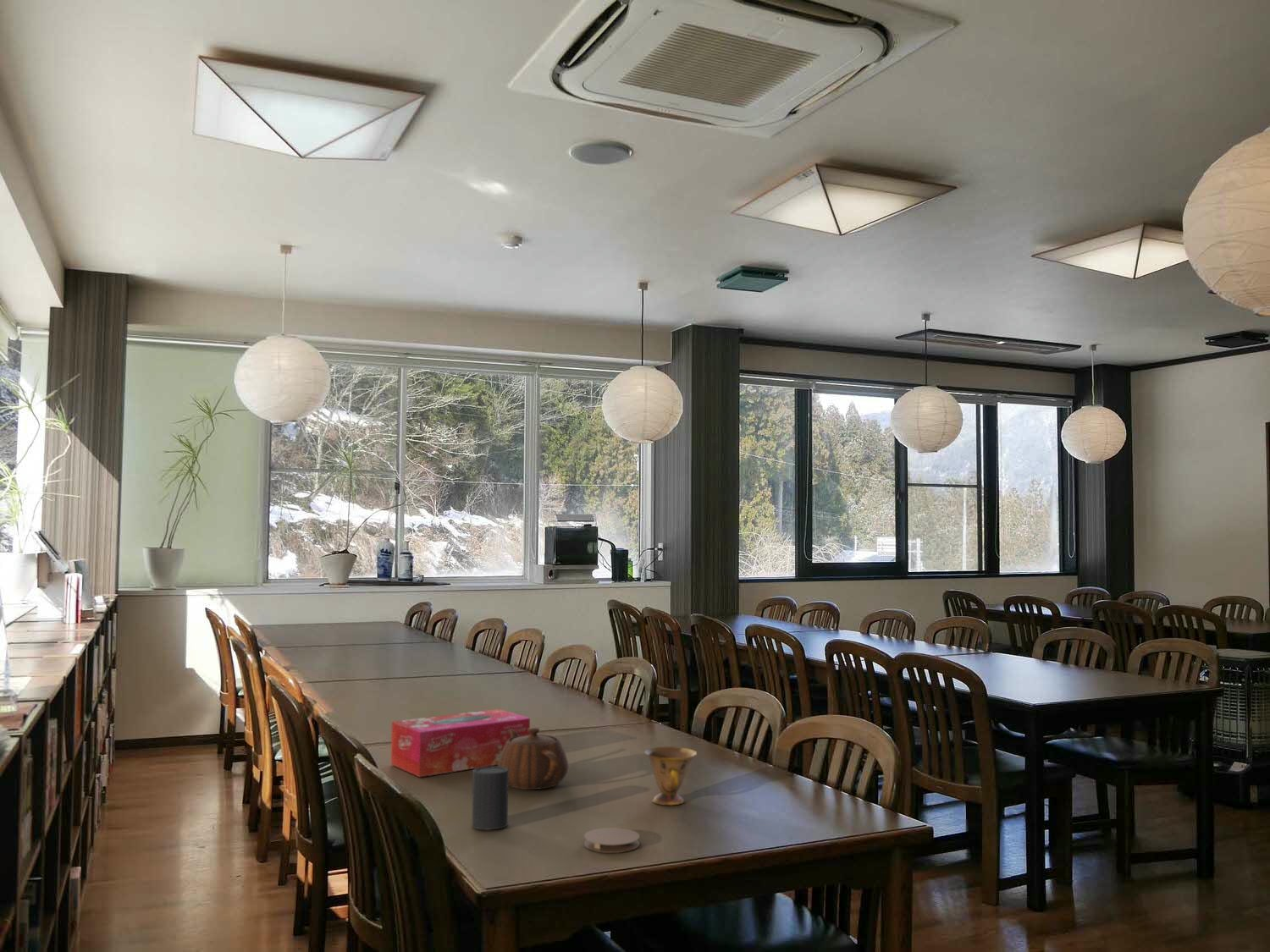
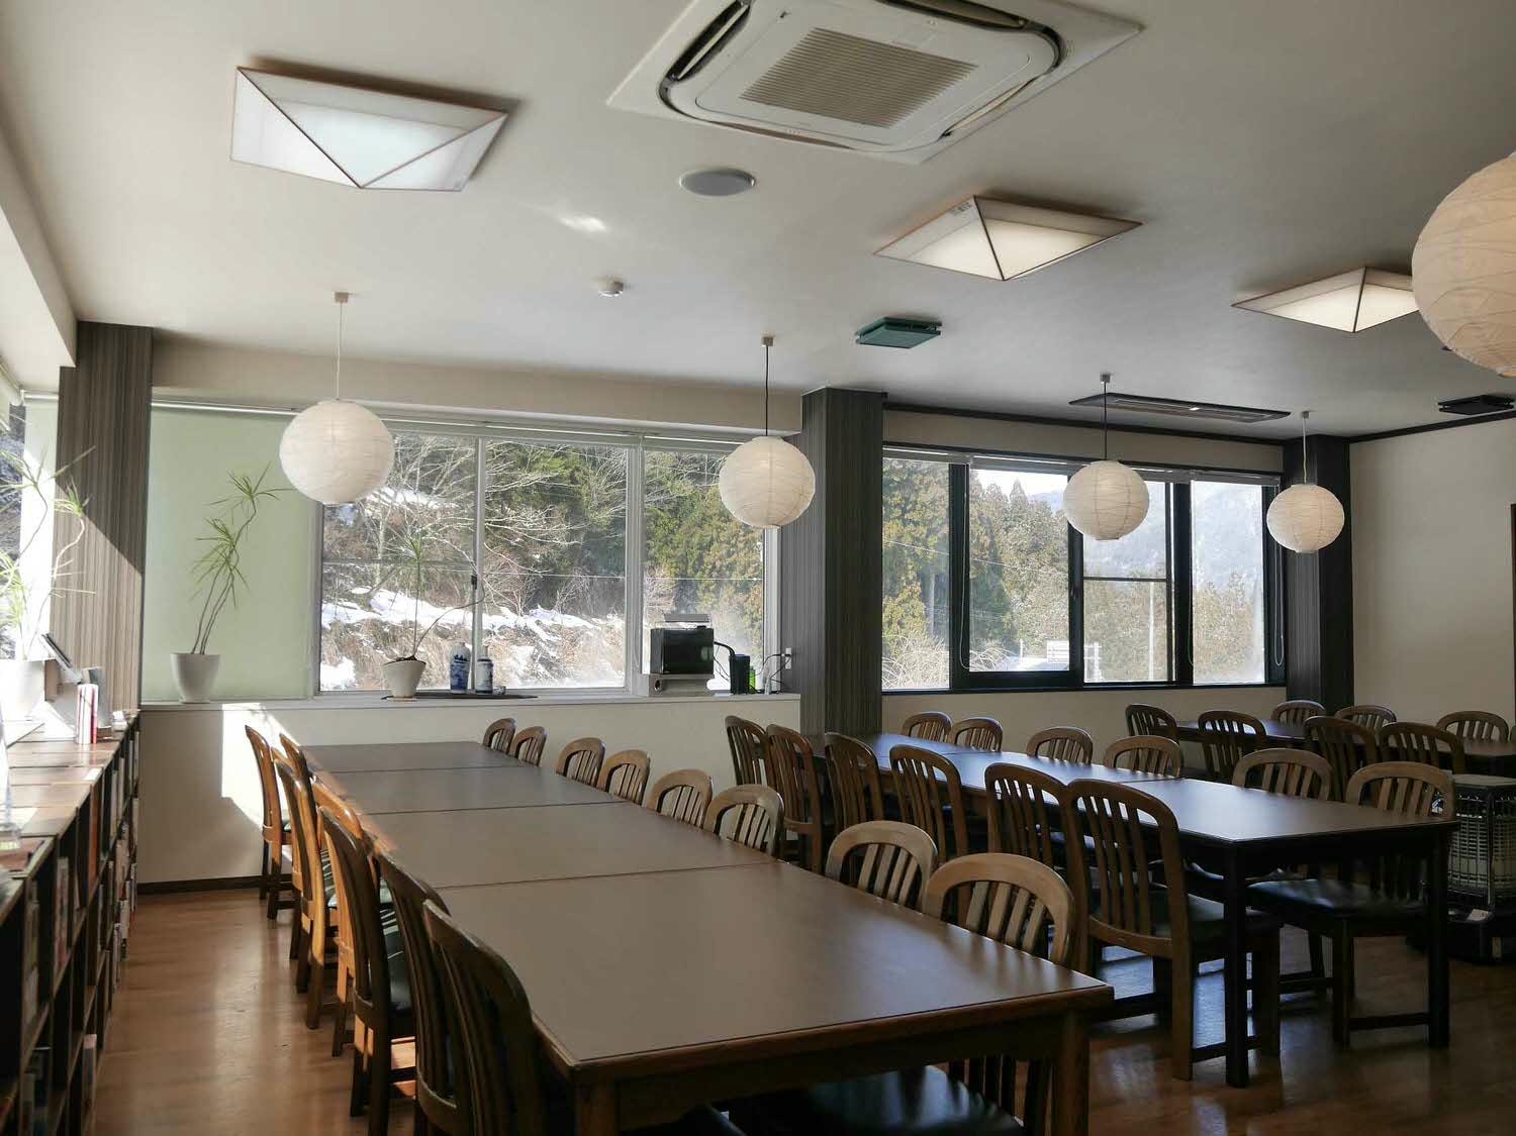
- teacup [643,746,698,806]
- tissue box [390,708,531,778]
- teapot [497,727,569,790]
- coaster [583,827,640,854]
- cup [471,766,509,830]
